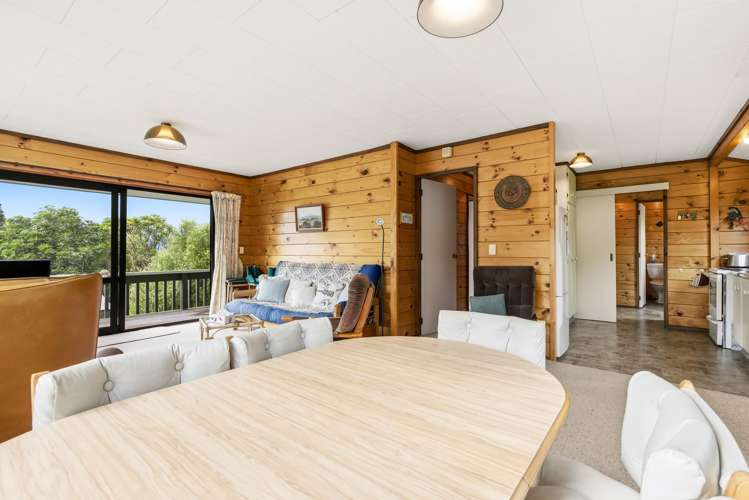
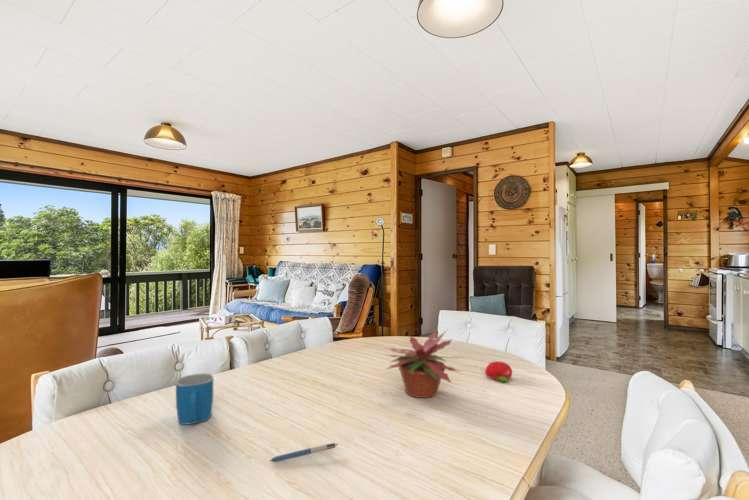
+ mug [175,372,214,426]
+ potted plant [384,324,465,399]
+ pen [268,442,339,463]
+ fruit [484,360,513,383]
